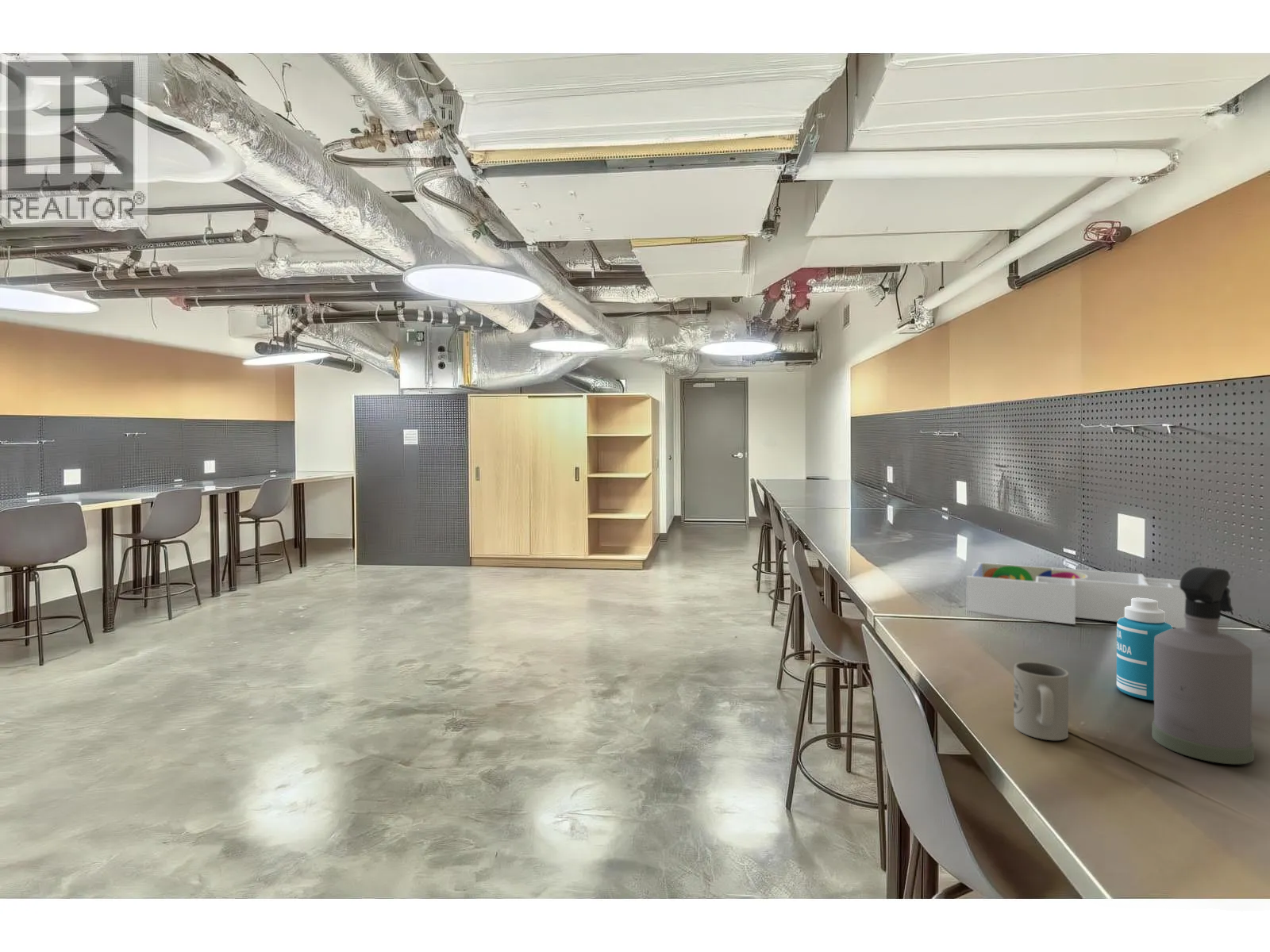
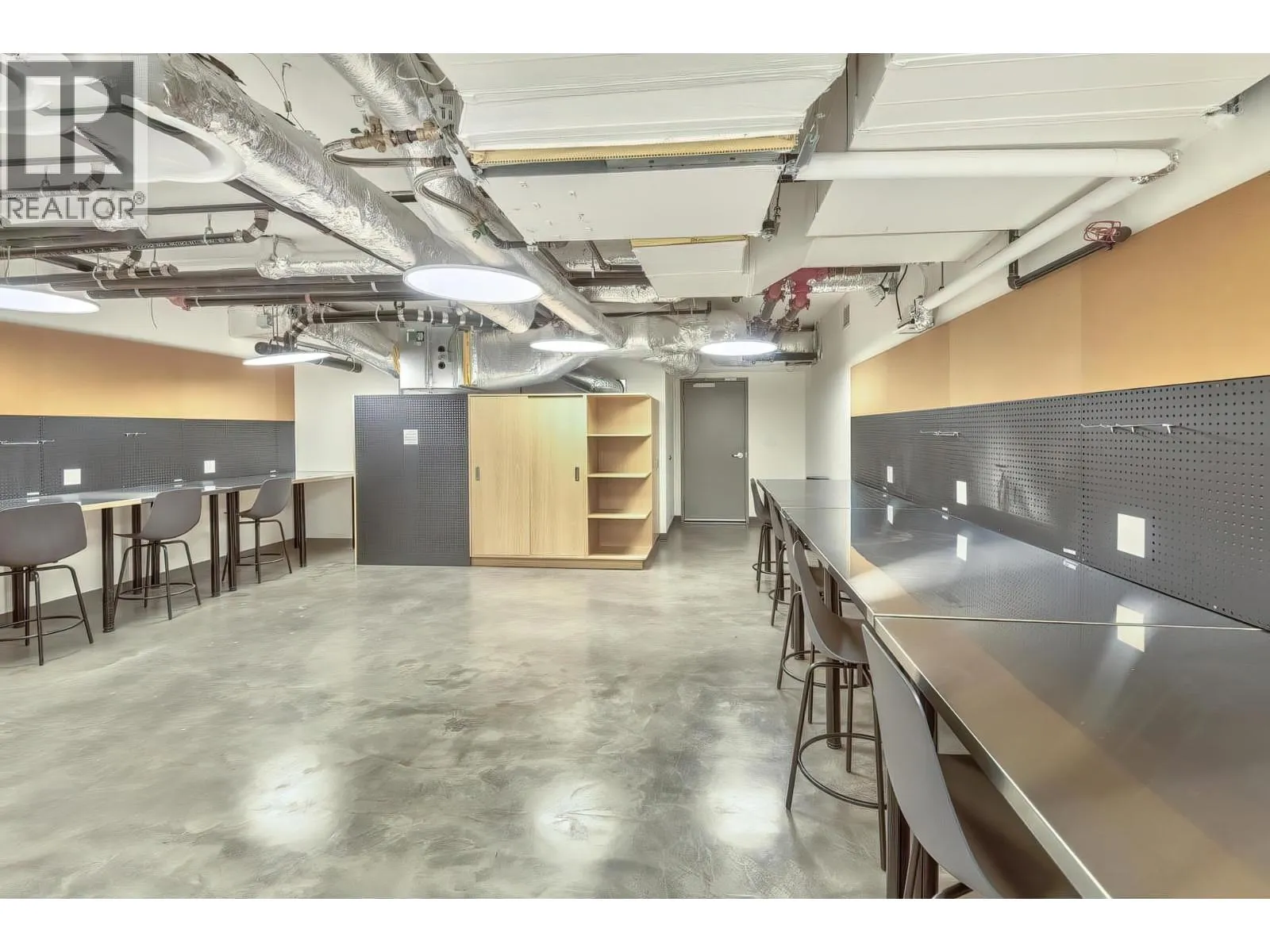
- bottle [1116,597,1173,701]
- spray bottle [1151,566,1255,765]
- mug [1013,661,1069,741]
- desk organizer [966,562,1187,628]
